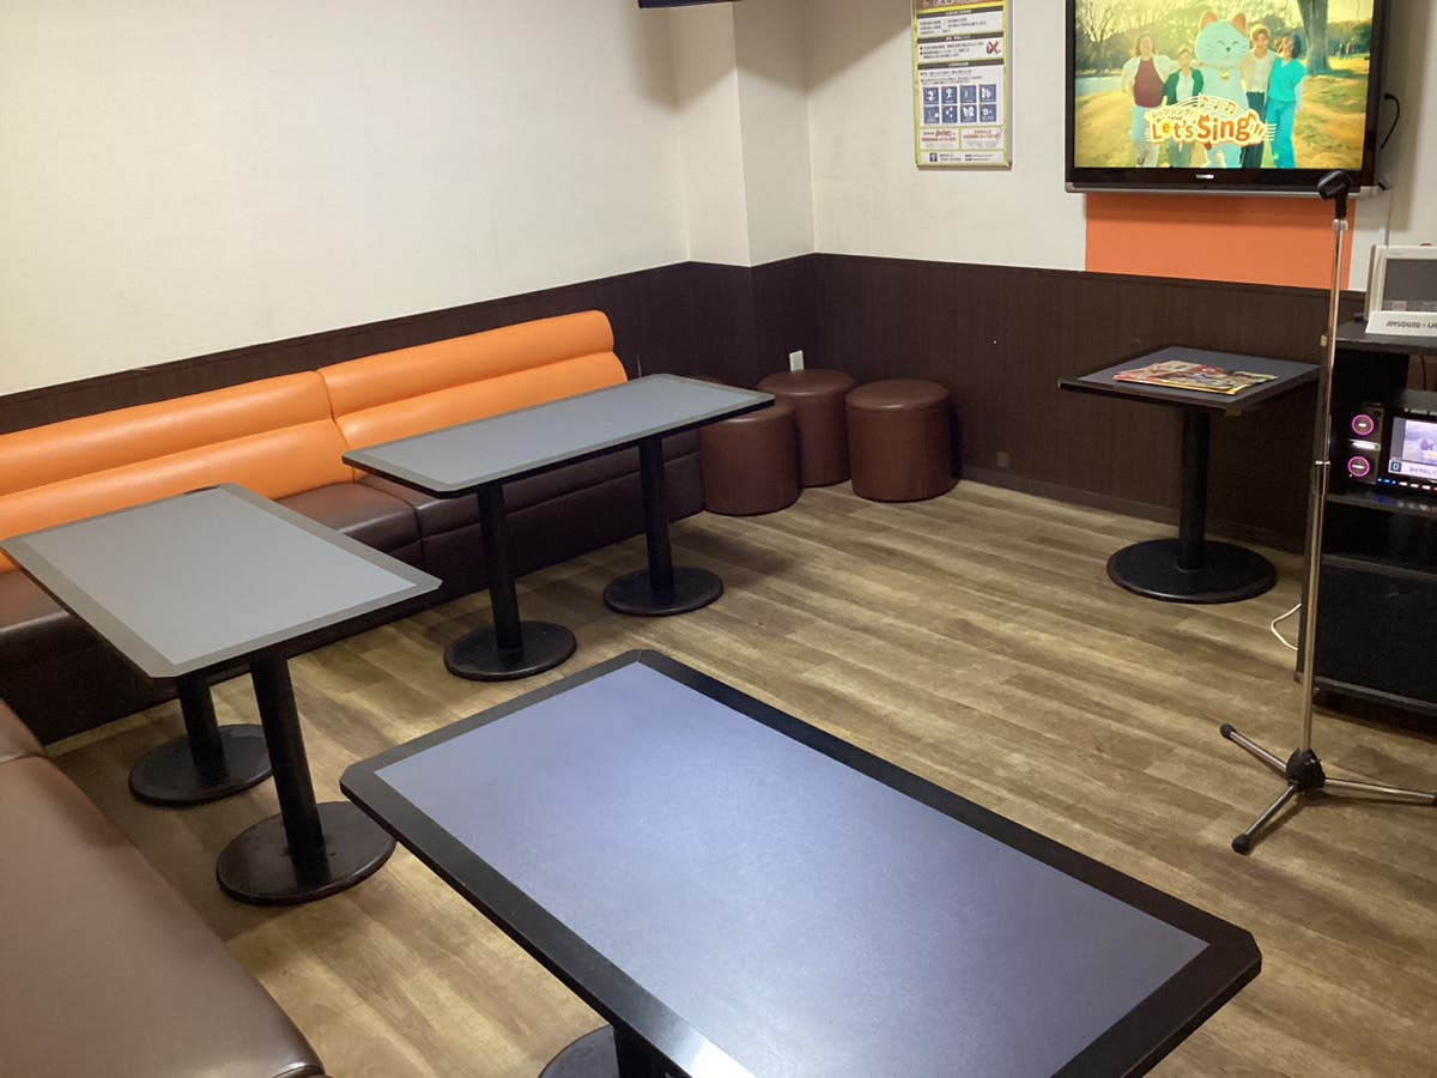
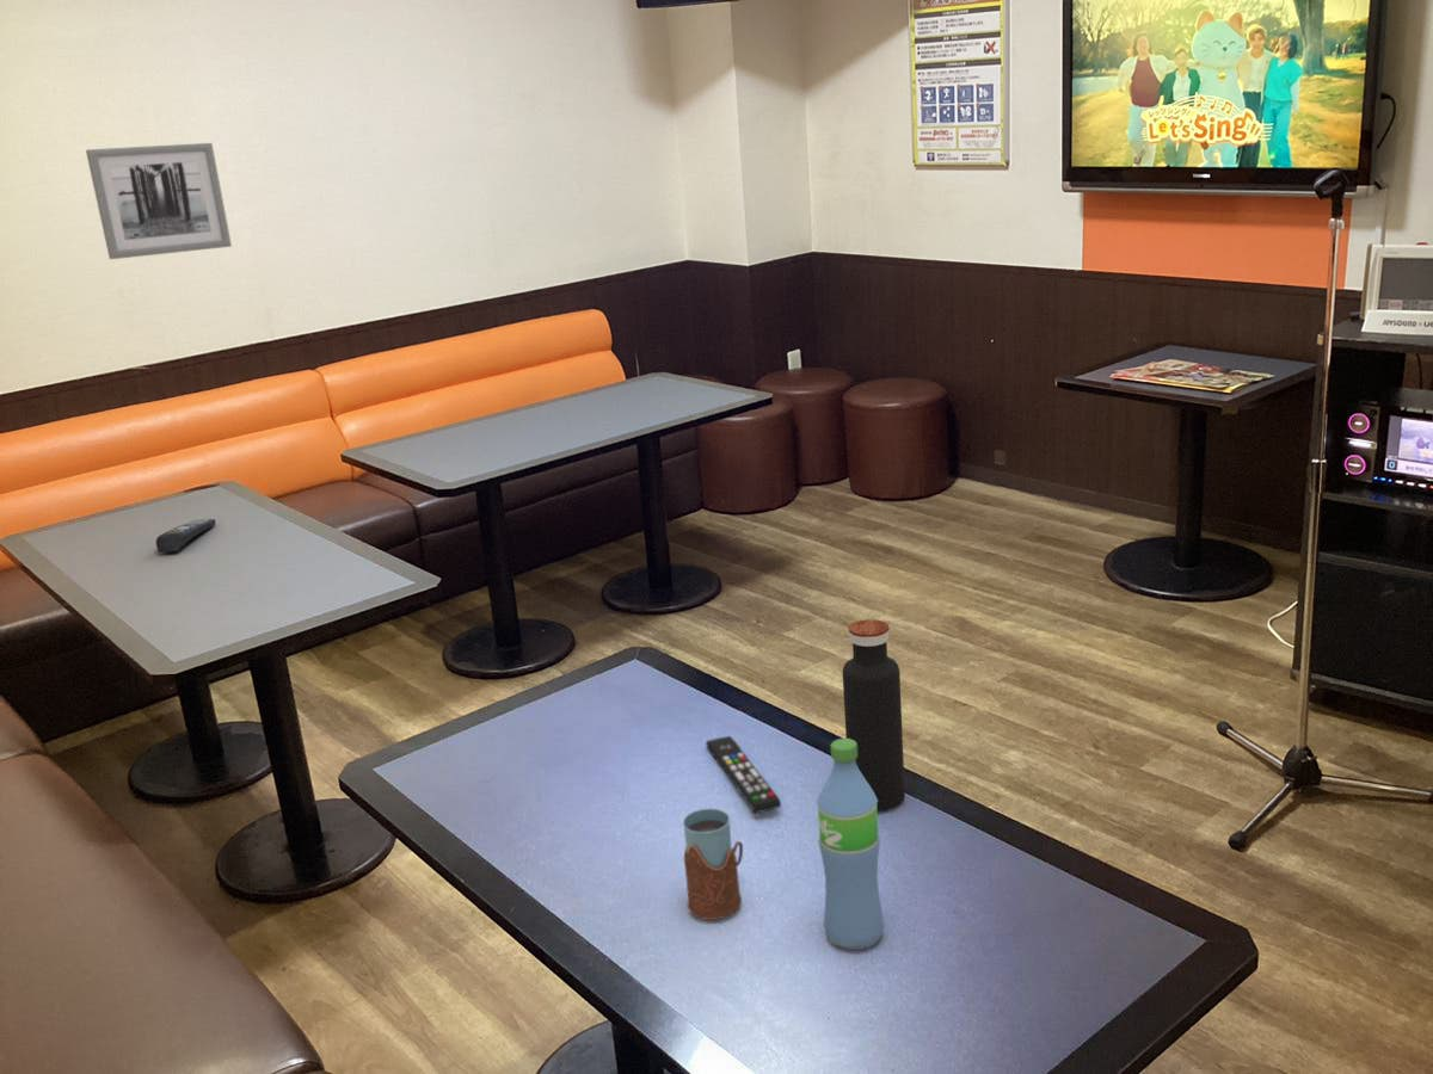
+ drinking glass [682,807,744,921]
+ water bottle [816,737,885,951]
+ remote control [705,735,782,815]
+ remote control [155,518,217,554]
+ water bottle [841,618,906,811]
+ wall art [85,142,233,260]
